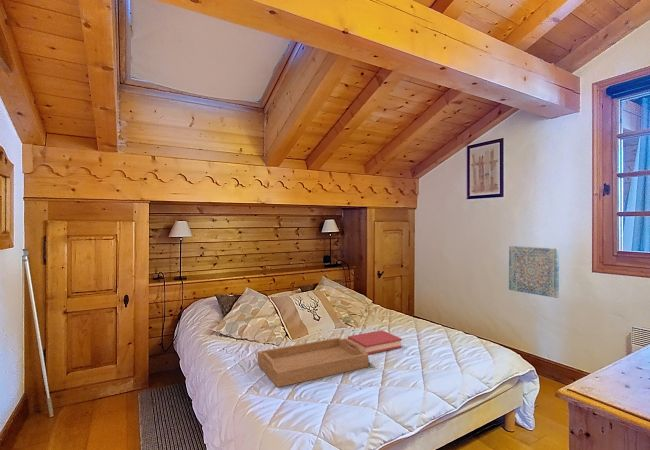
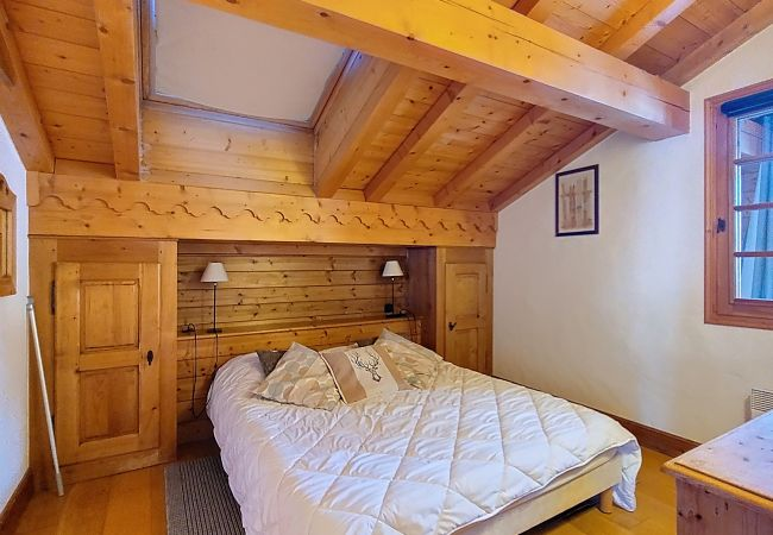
- wall art [508,245,560,299]
- serving tray [257,337,369,388]
- hardback book [347,329,403,355]
